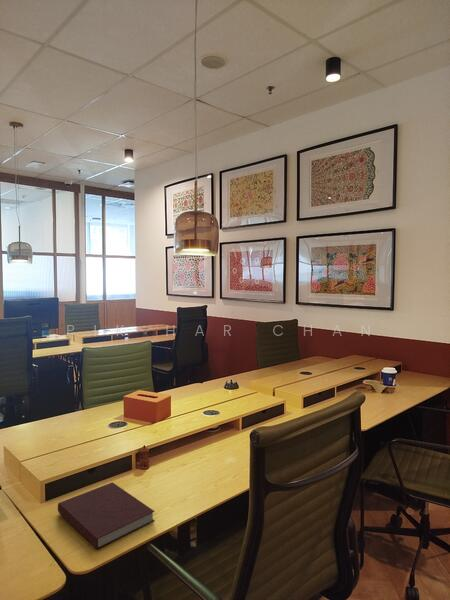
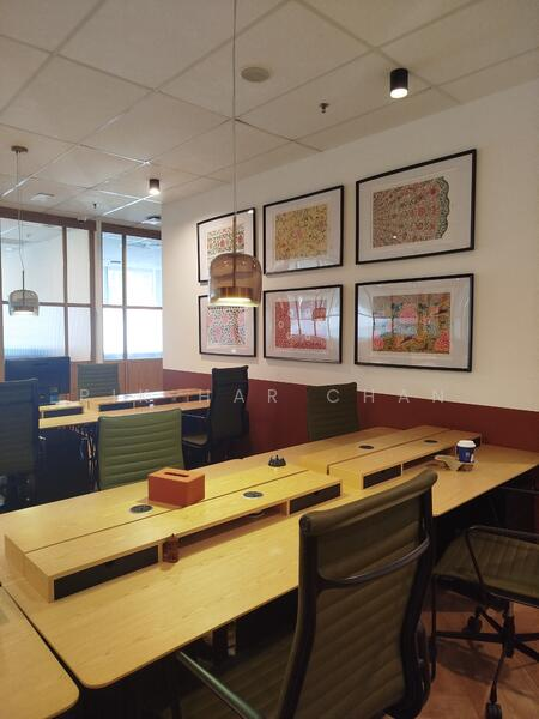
- notebook [57,481,156,551]
